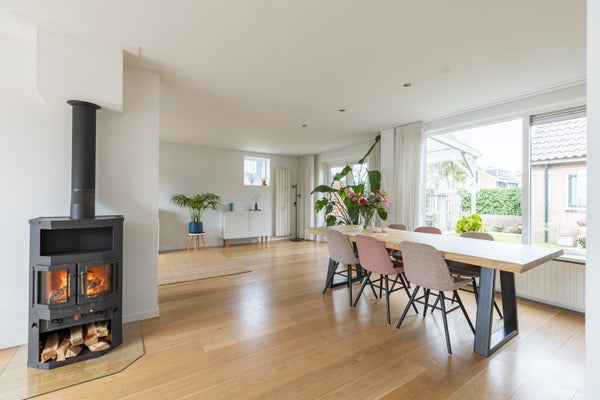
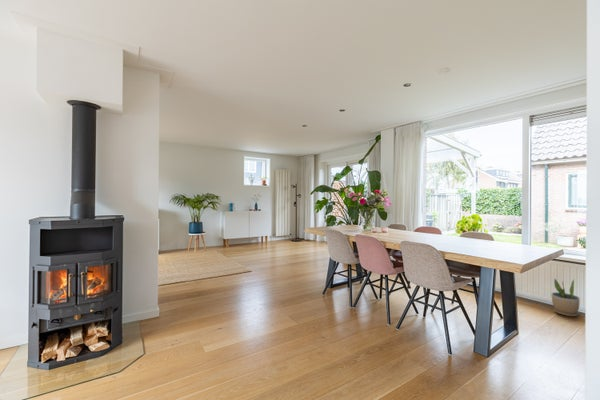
+ potted plant [550,278,581,317]
